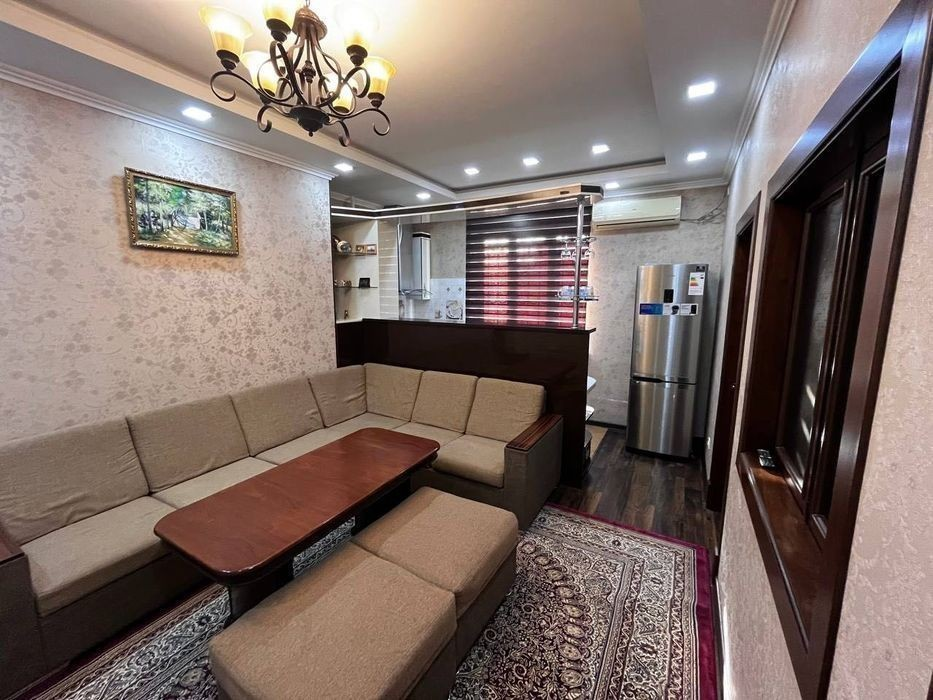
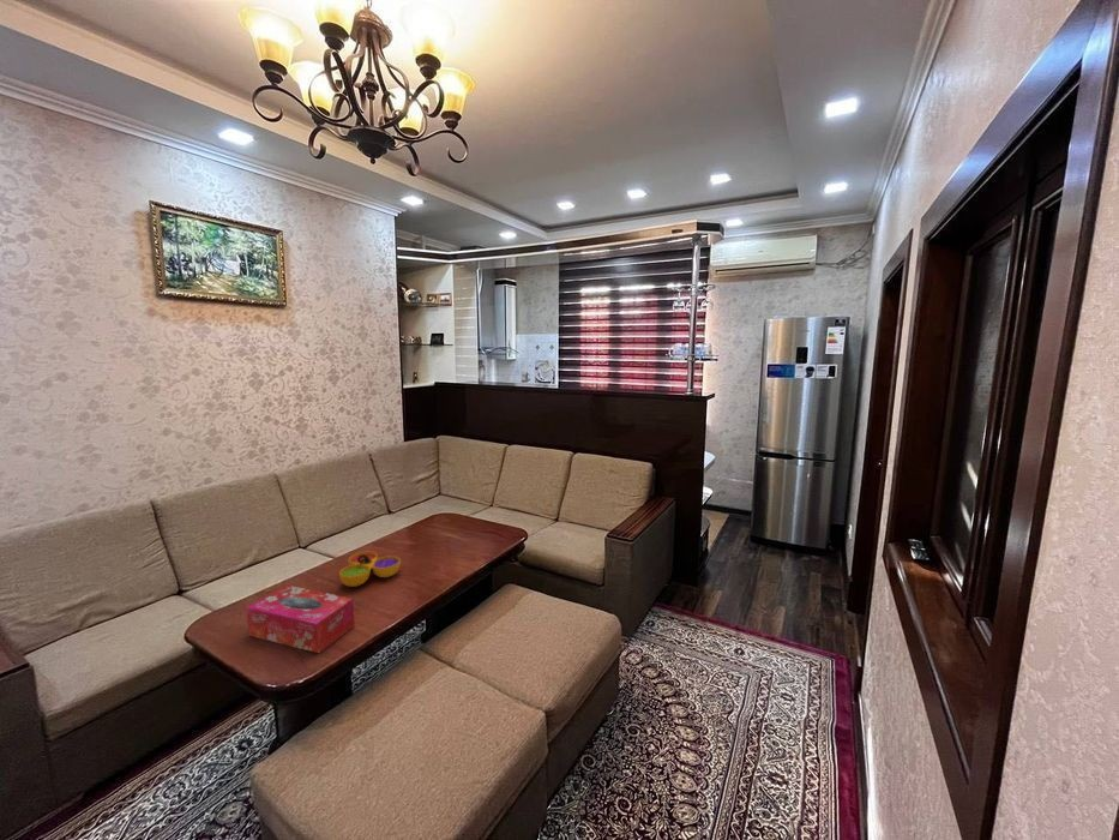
+ tissue box [245,584,356,654]
+ decorative bowl [338,551,402,588]
